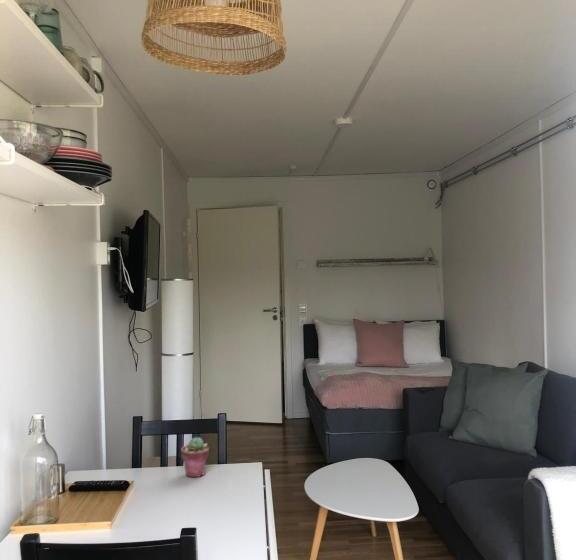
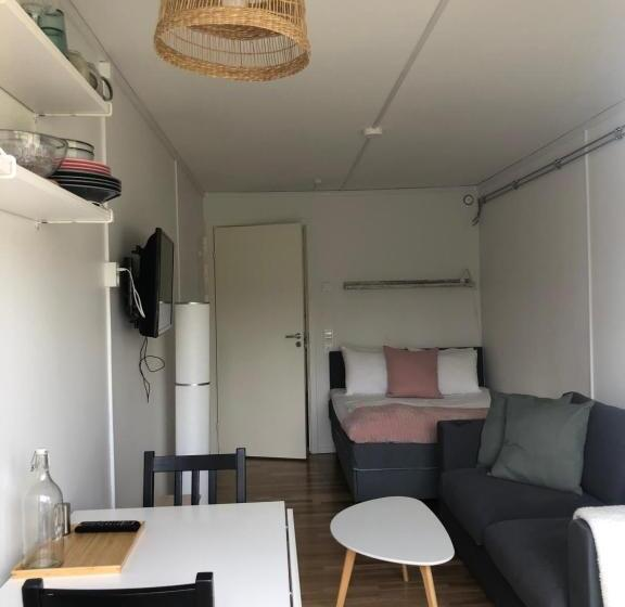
- potted succulent [180,436,210,478]
